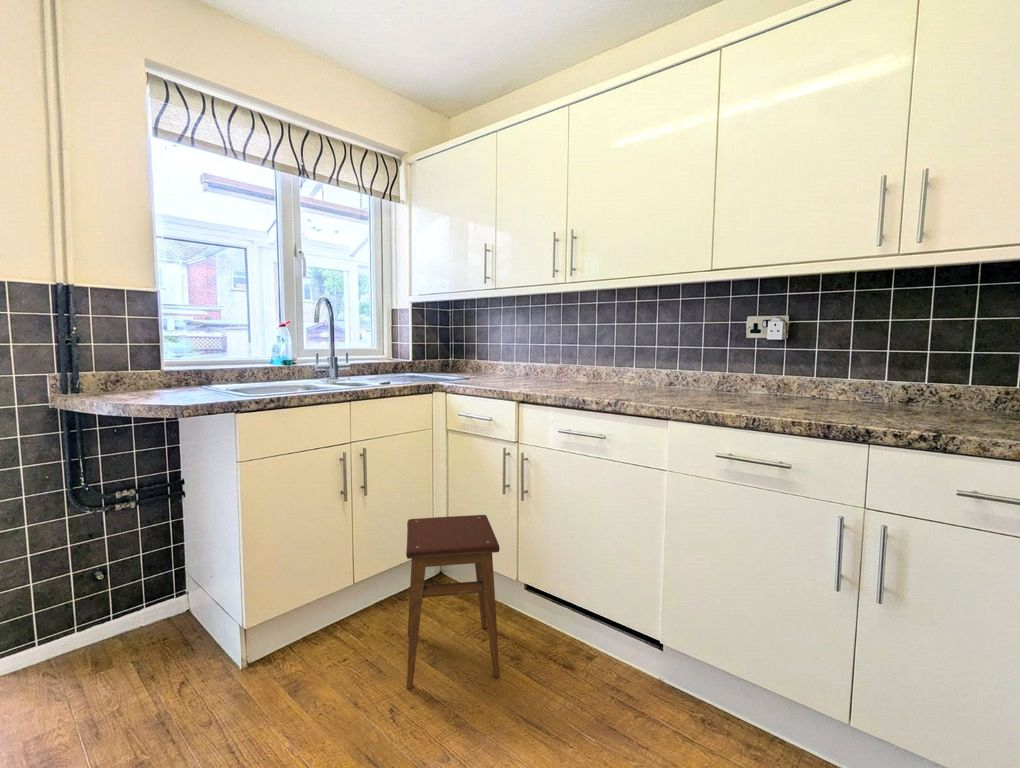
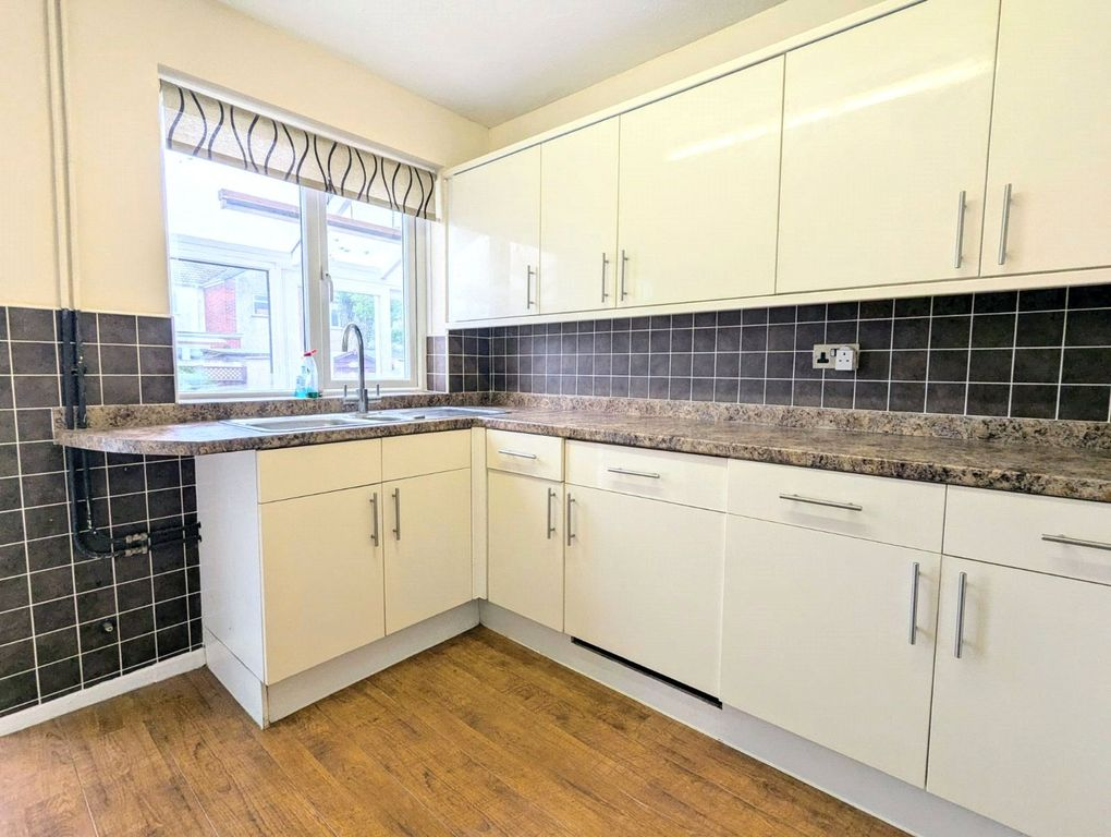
- stool [405,514,501,689]
